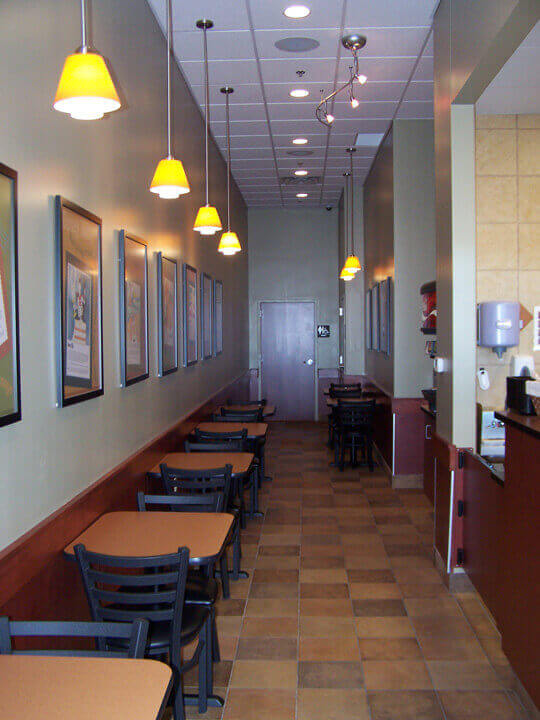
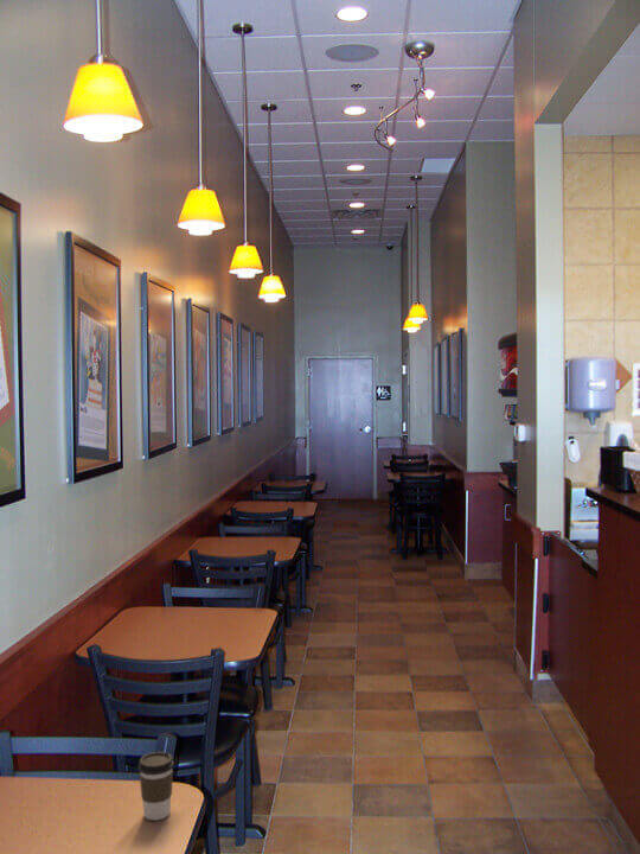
+ coffee cup [137,751,175,822]
